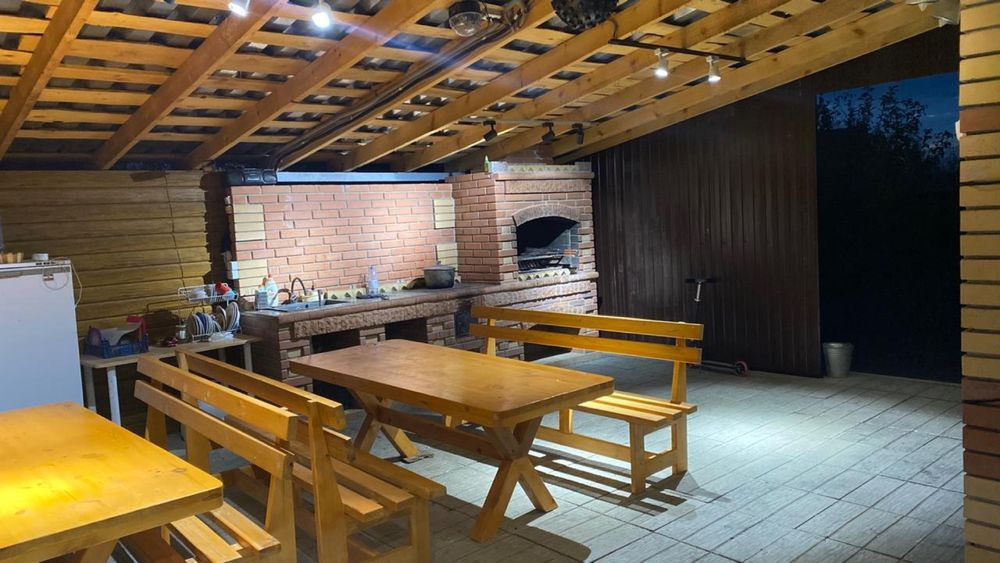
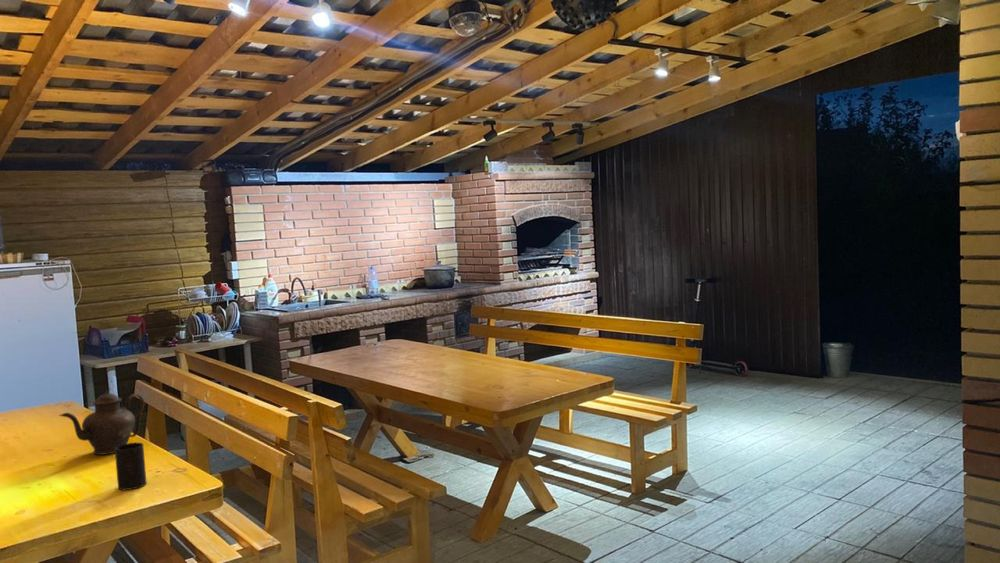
+ teapot [58,389,145,456]
+ cup [114,442,147,491]
